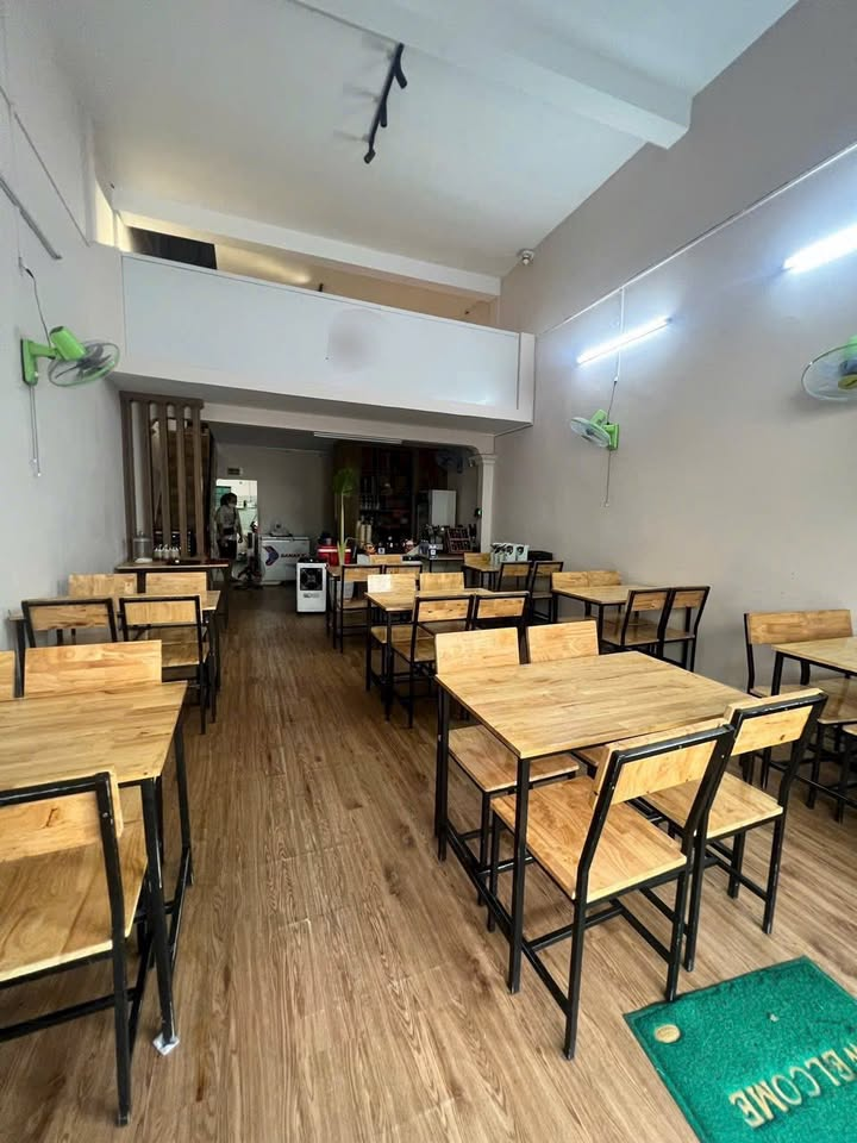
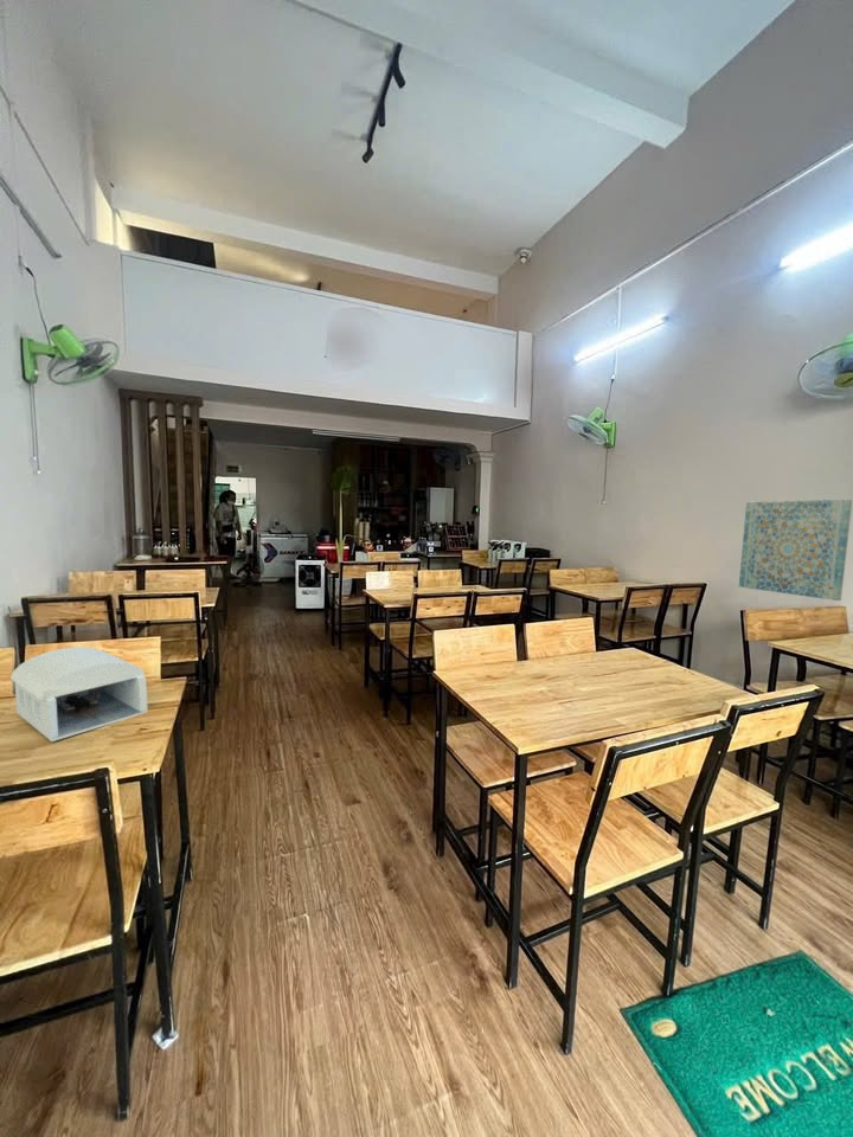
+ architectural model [9,645,148,743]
+ wall art [738,497,853,602]
